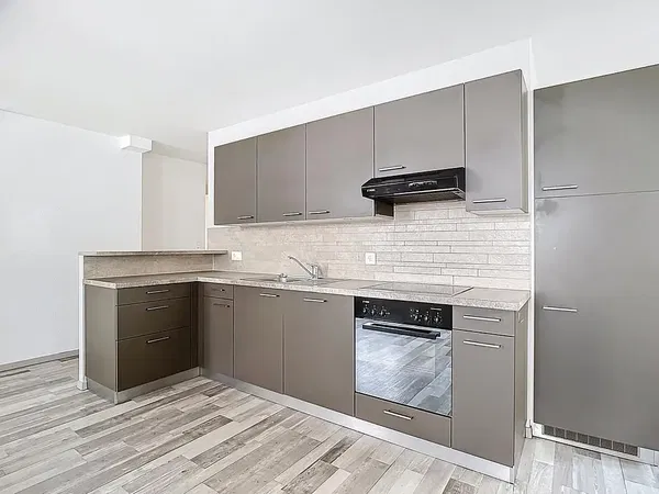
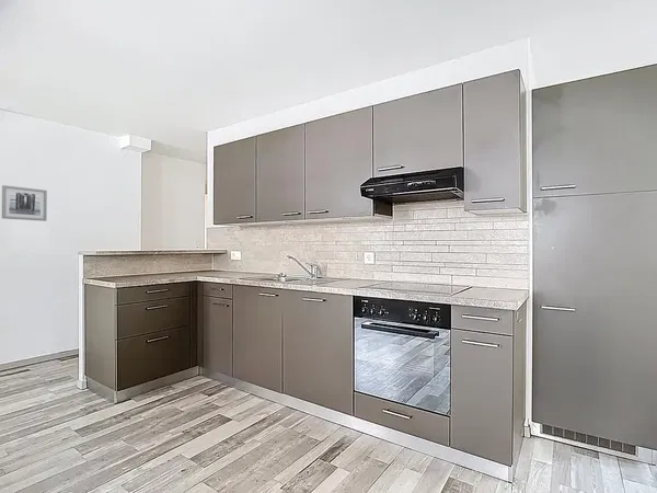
+ wall art [1,184,48,222]
